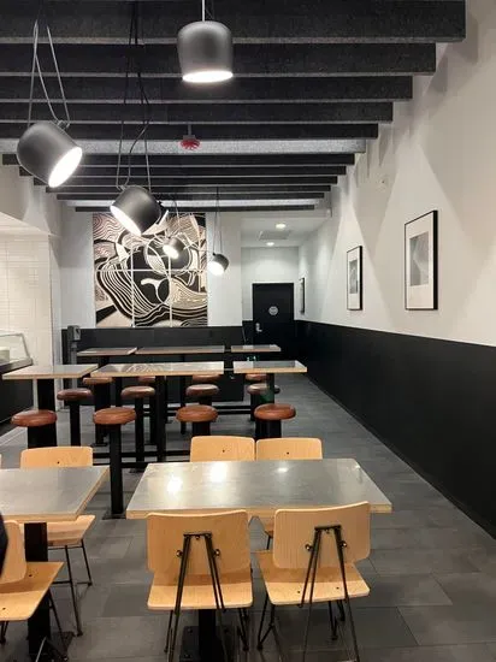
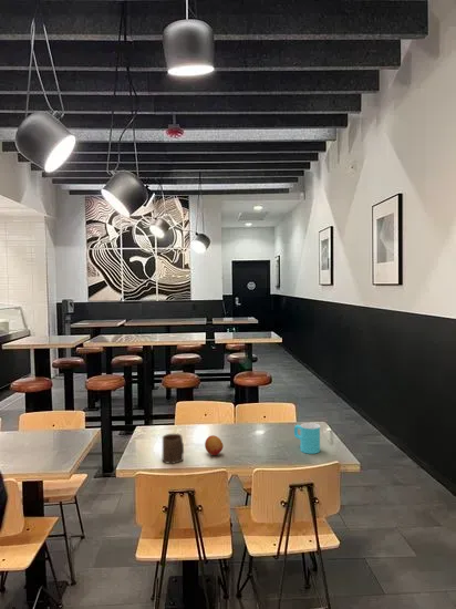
+ fruit [204,434,225,456]
+ cup [293,422,321,455]
+ cup [162,433,185,465]
